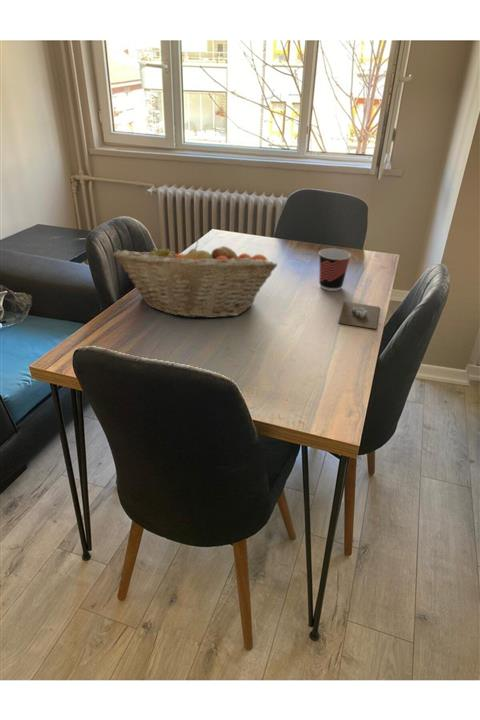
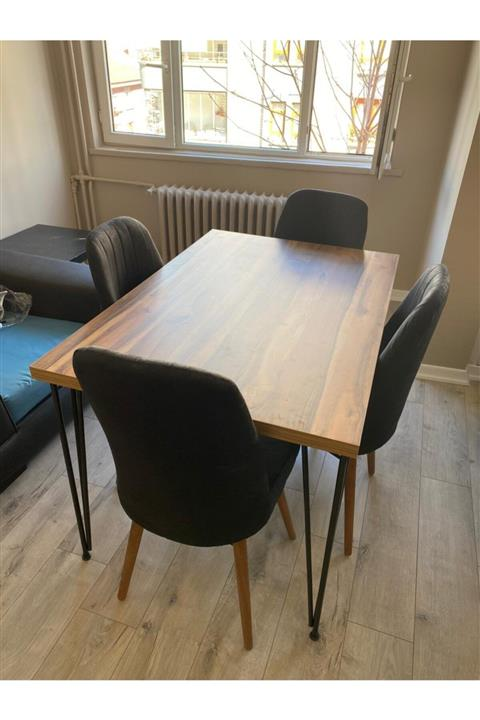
- cup [318,247,352,292]
- fruit basket [112,239,278,319]
- candle [337,301,380,330]
